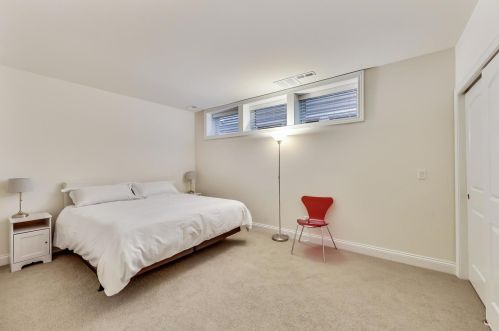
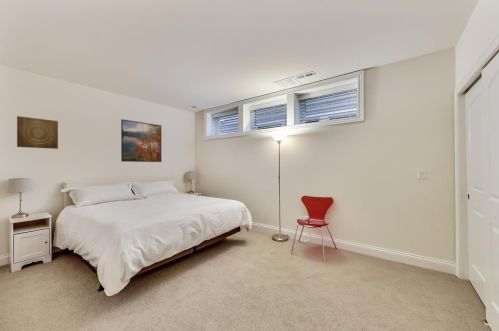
+ wall art [16,115,59,150]
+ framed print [120,118,162,163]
